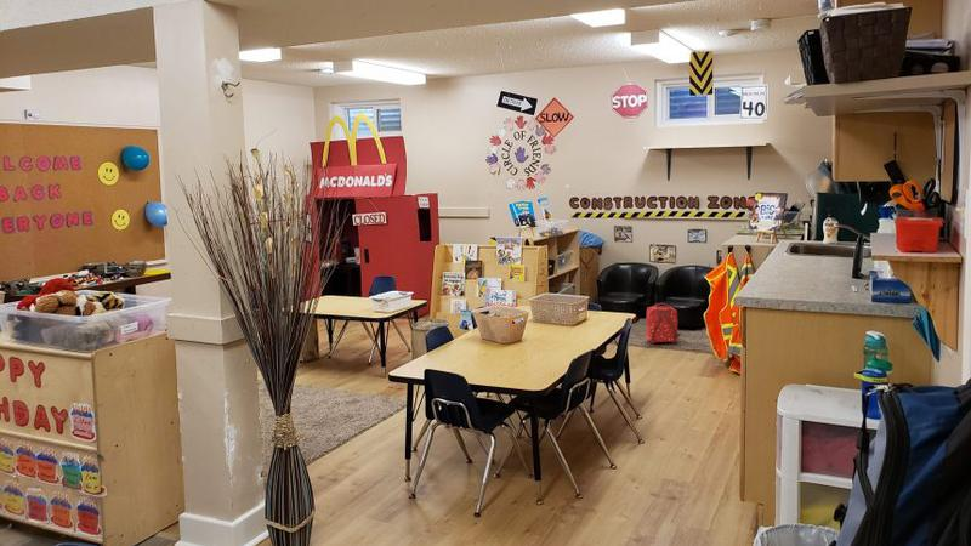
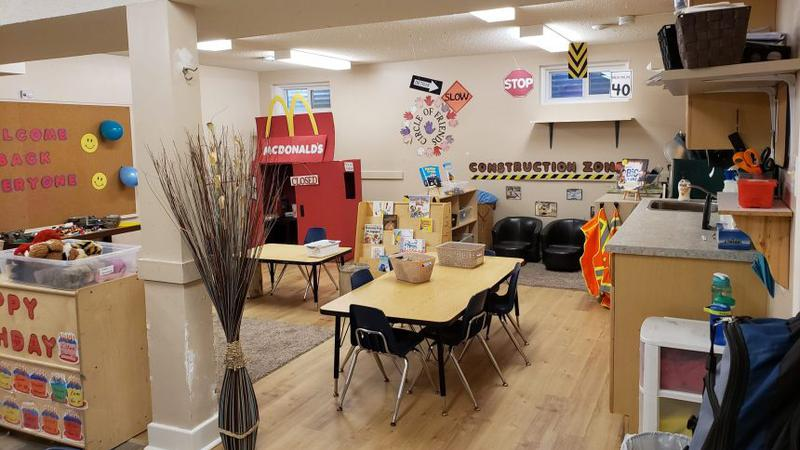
- backpack [645,302,682,345]
